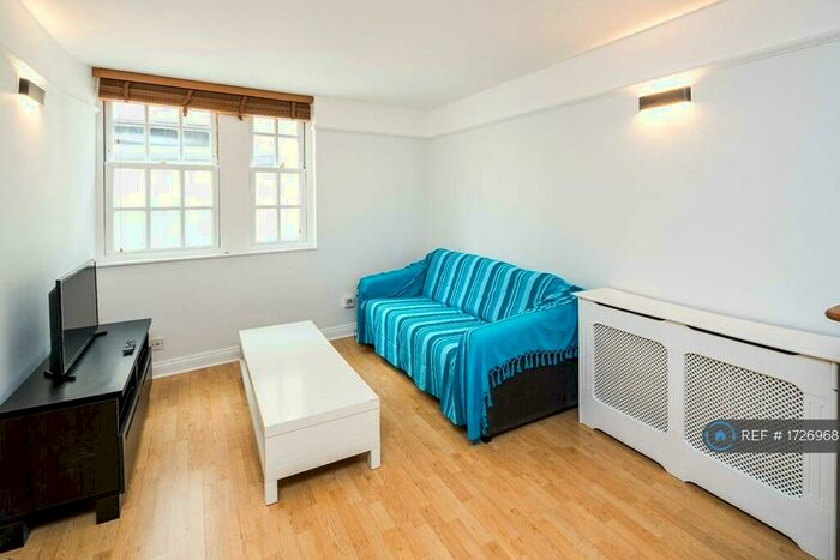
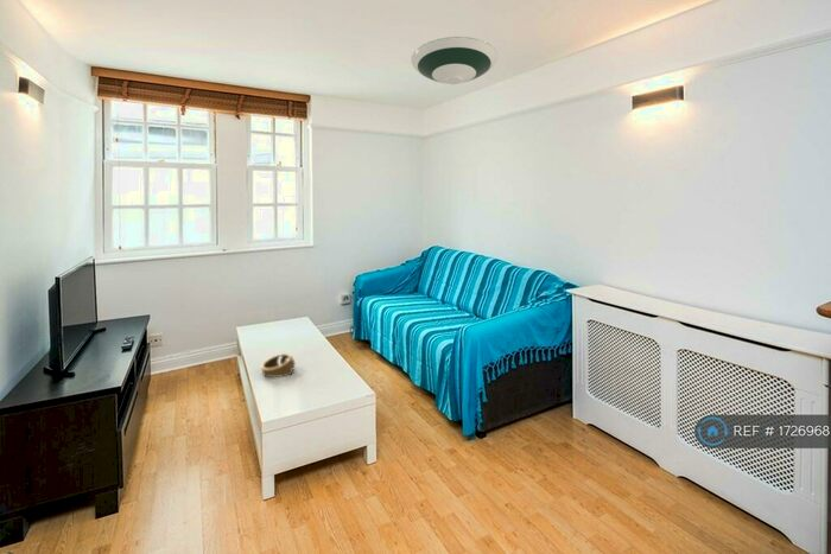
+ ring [260,352,296,378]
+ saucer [410,36,499,85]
